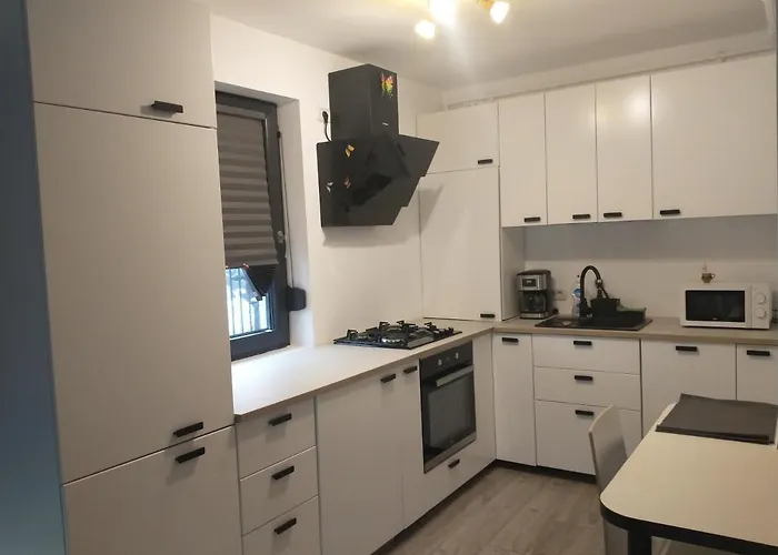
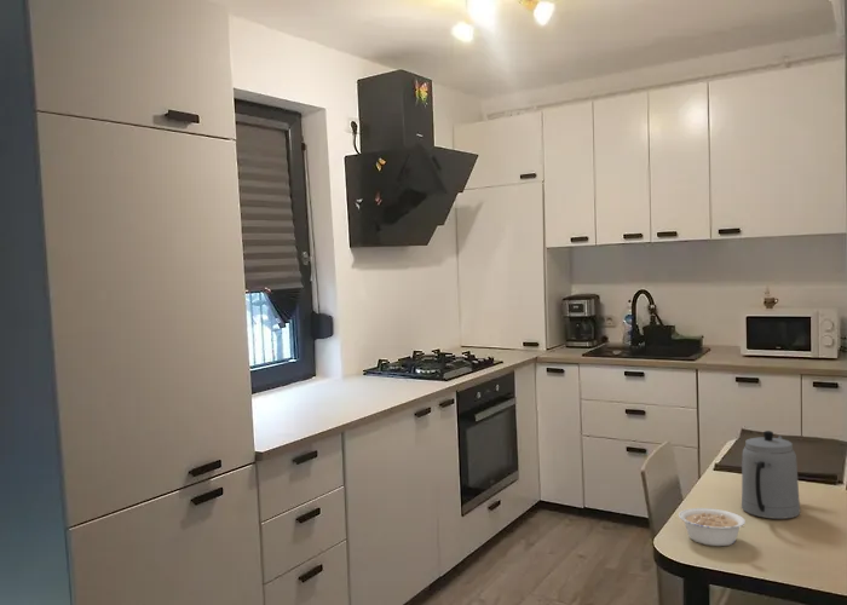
+ teapot [741,430,801,520]
+ legume [678,507,747,547]
